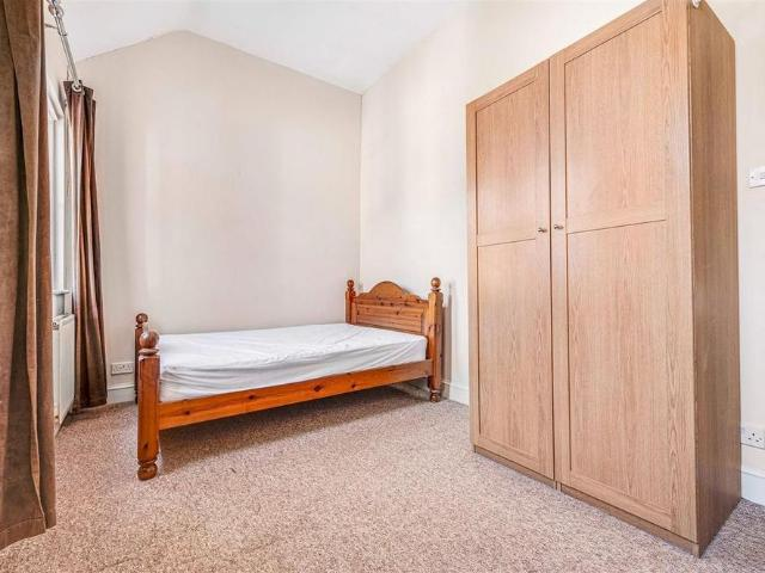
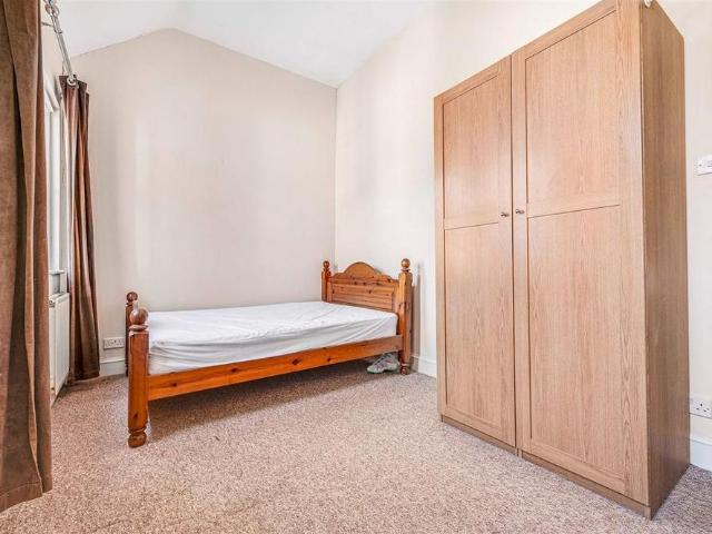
+ sneaker [366,352,398,374]
